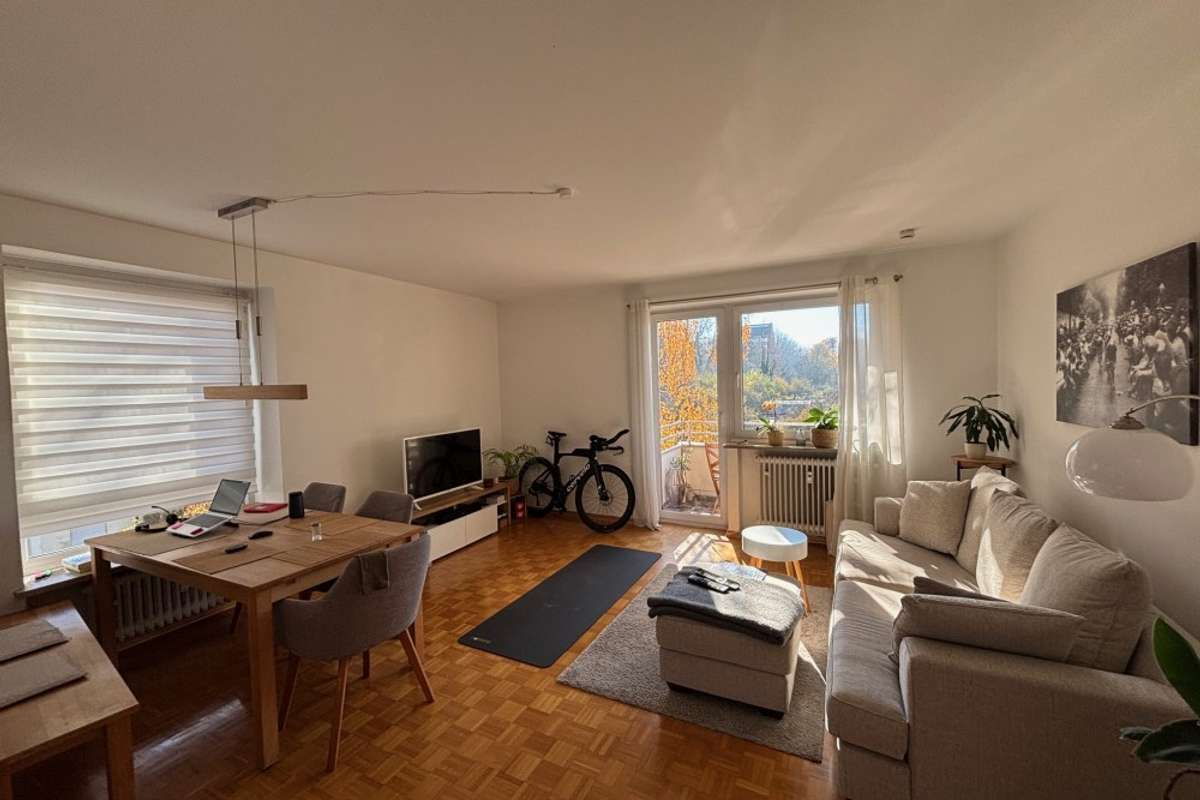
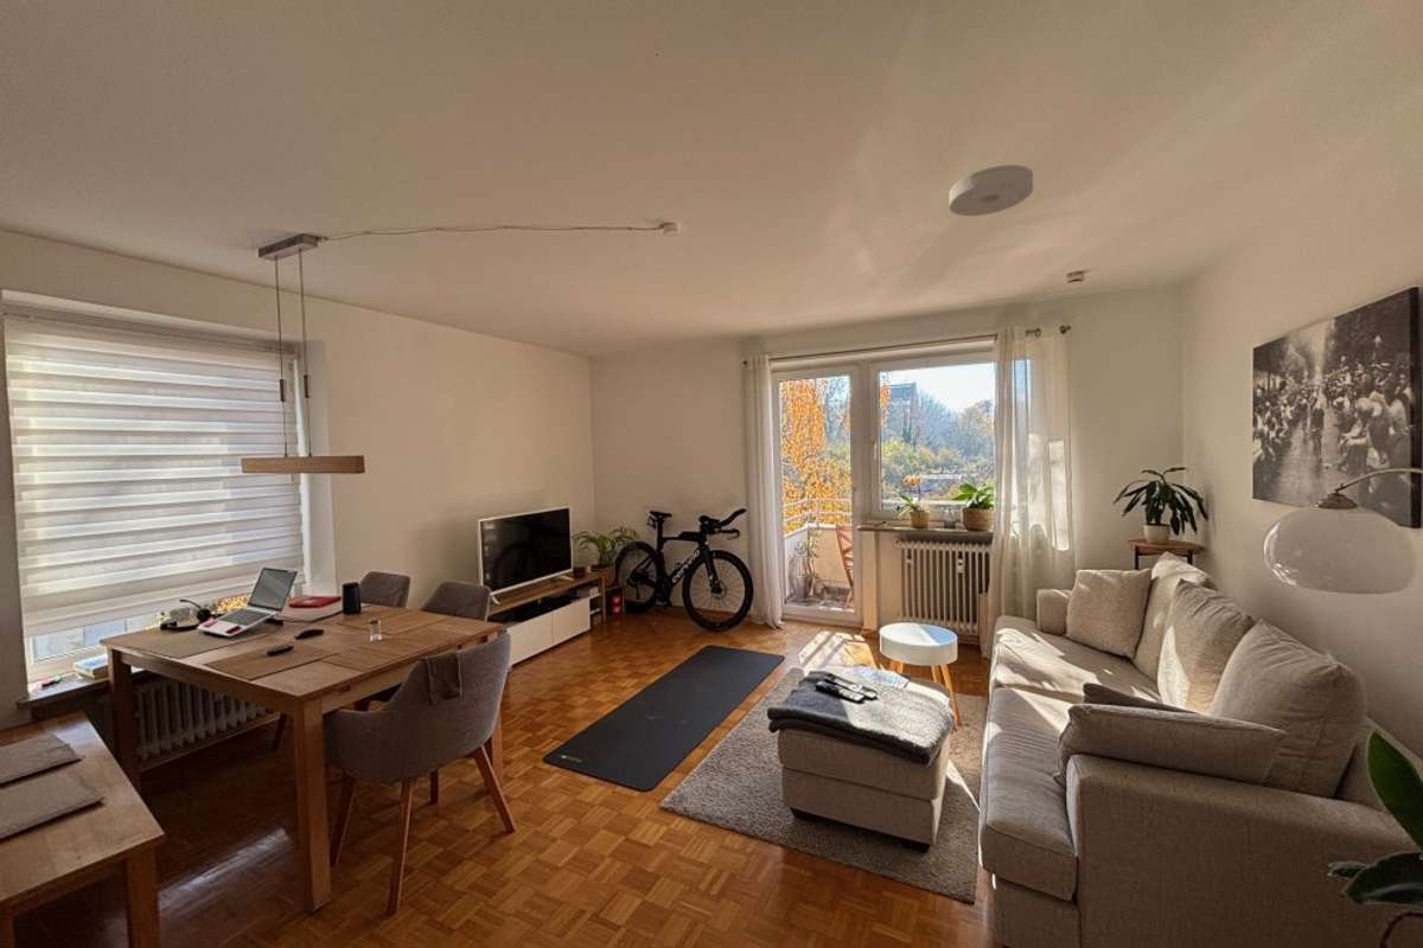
+ smoke detector [947,164,1034,217]
